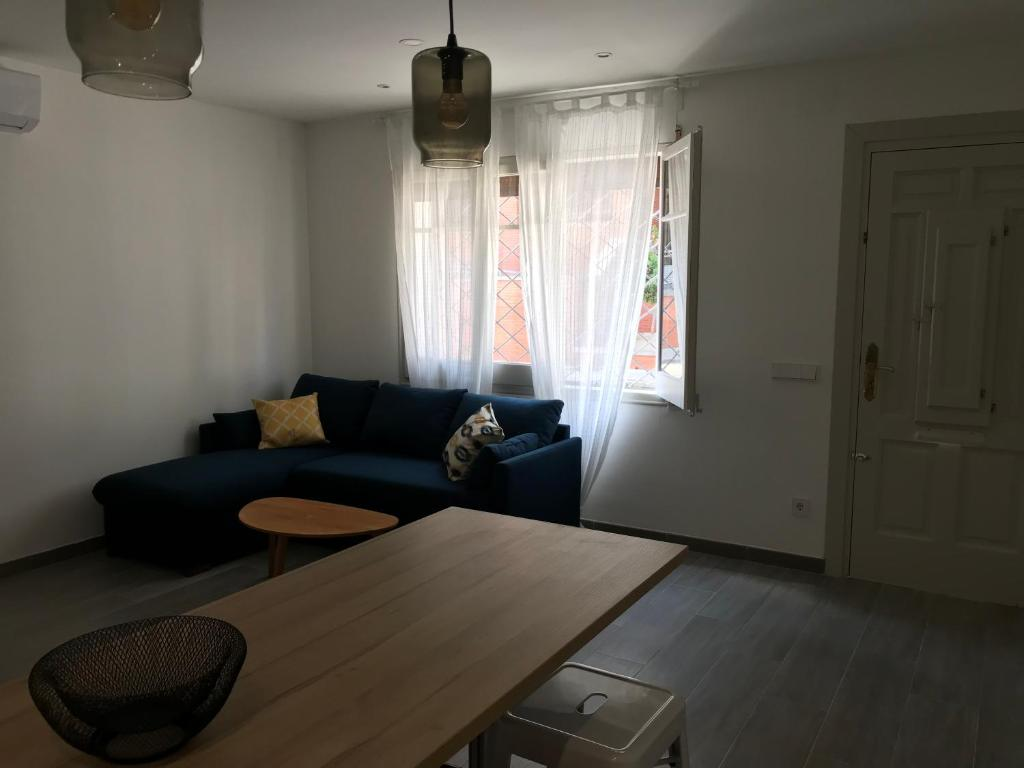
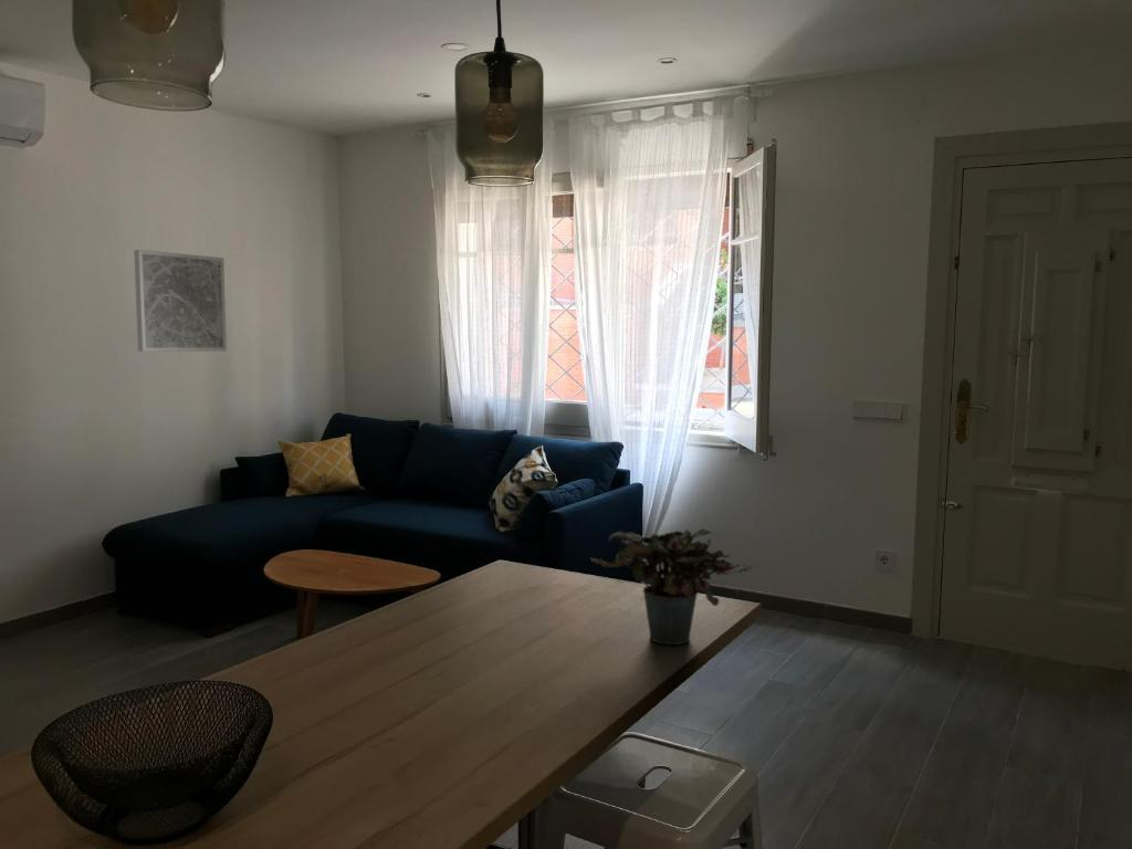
+ wall art [133,249,228,353]
+ potted plant [589,527,758,646]
